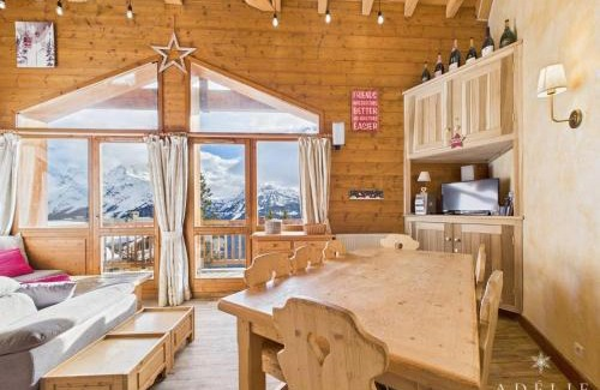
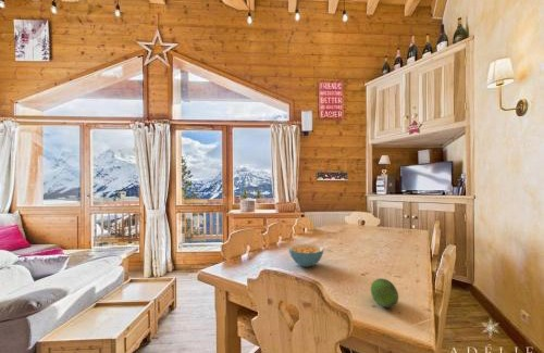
+ cereal bowl [288,243,324,268]
+ fruit [370,277,399,308]
